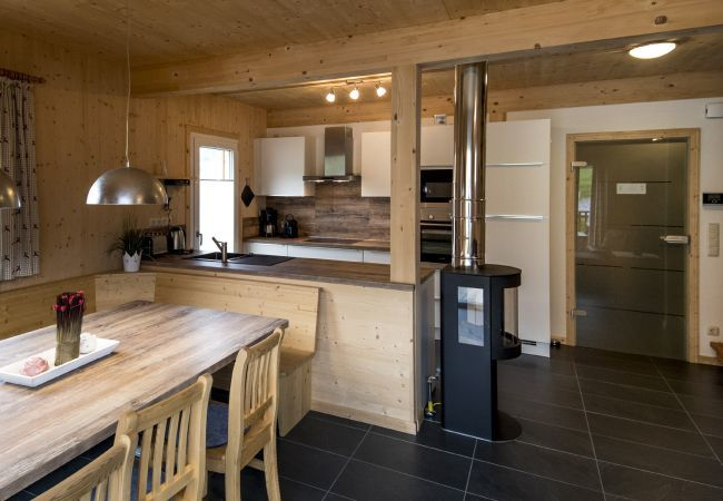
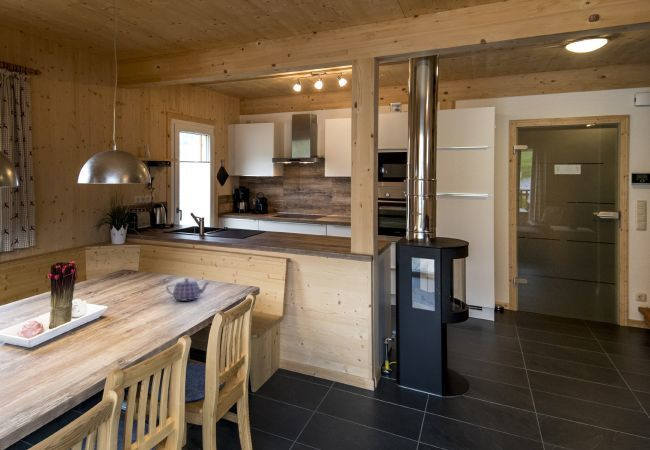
+ teapot [165,277,211,302]
